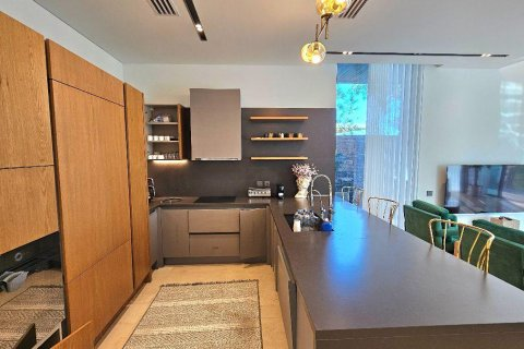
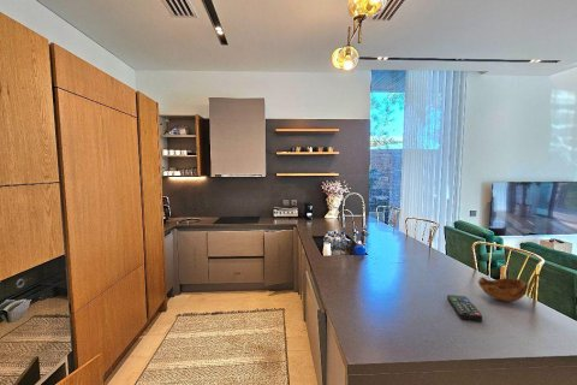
+ bowl [477,276,529,303]
+ remote control [446,294,483,322]
